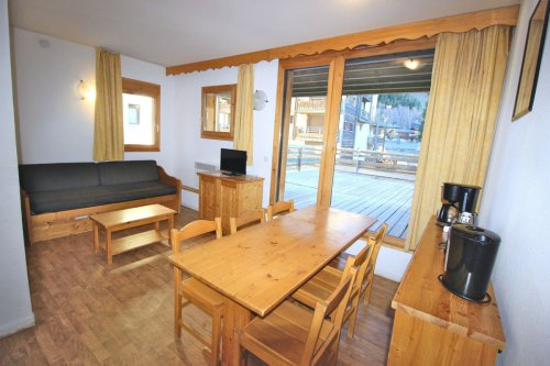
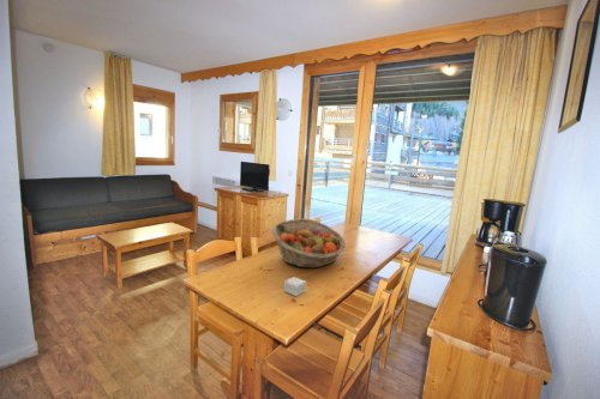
+ fruit basket [271,218,347,270]
+ small box [283,276,307,297]
